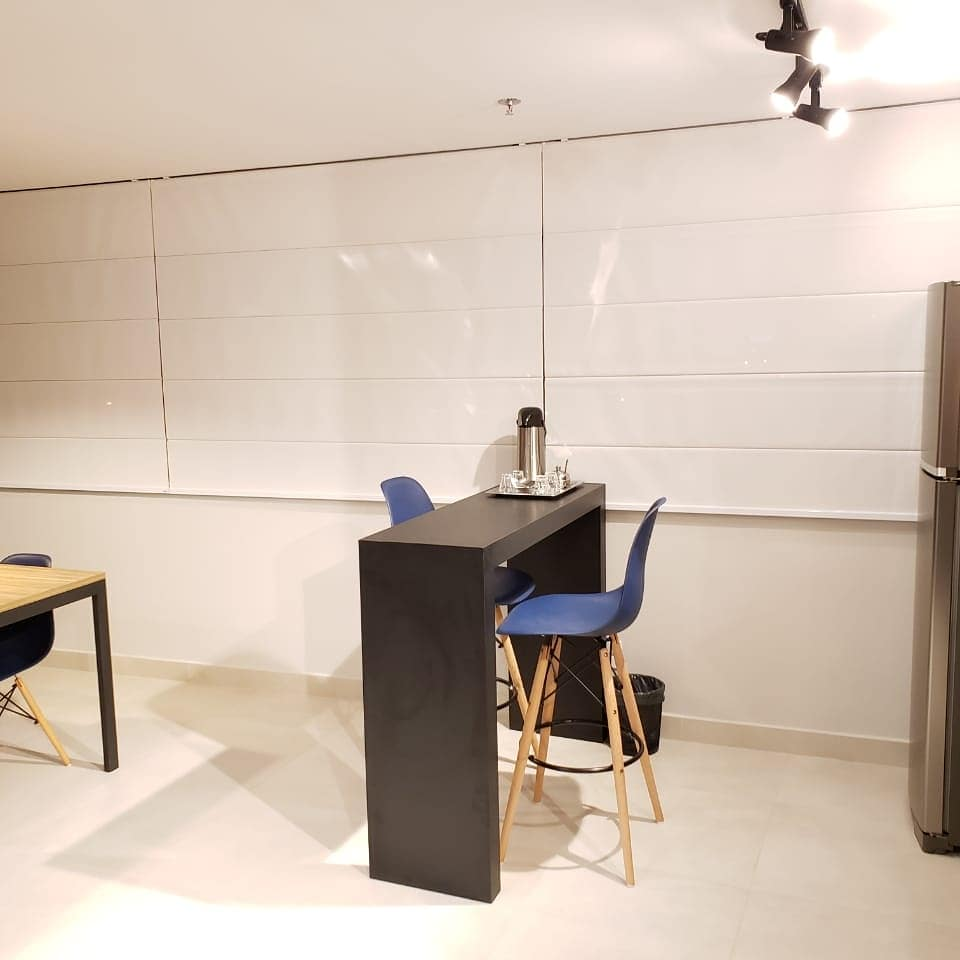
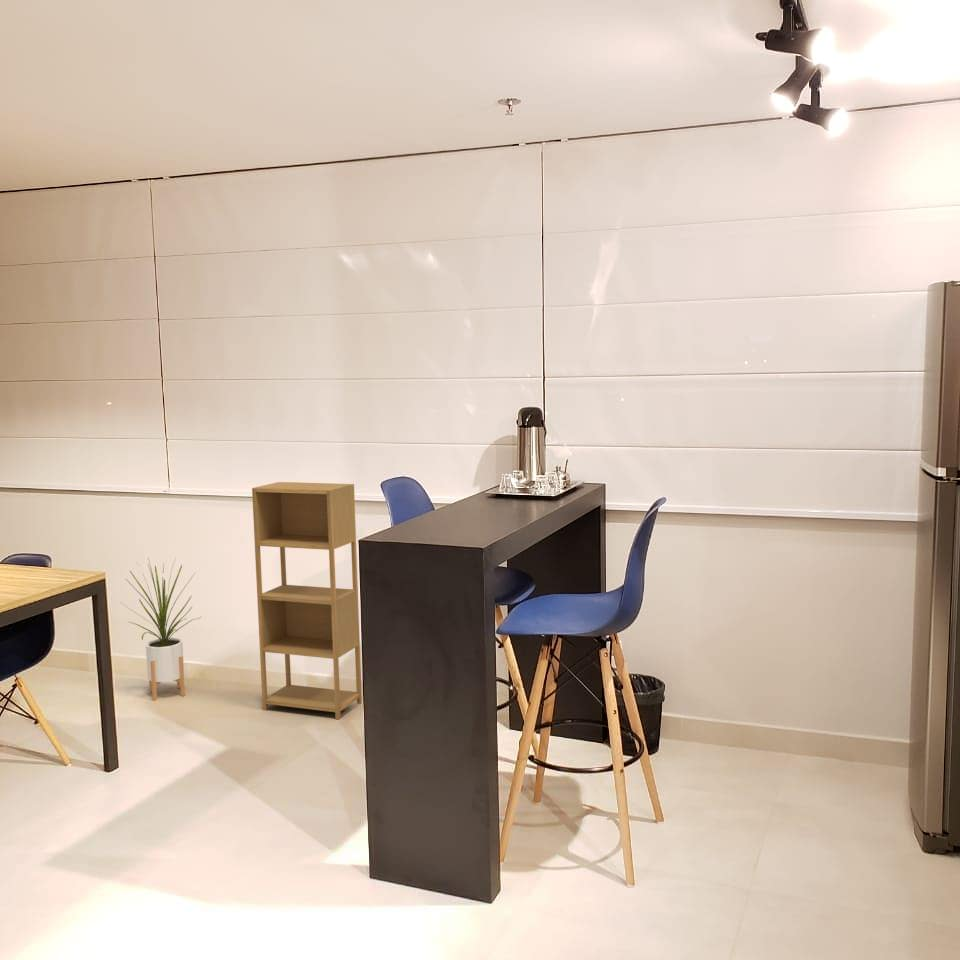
+ shelving unit [251,481,363,721]
+ house plant [121,557,203,701]
